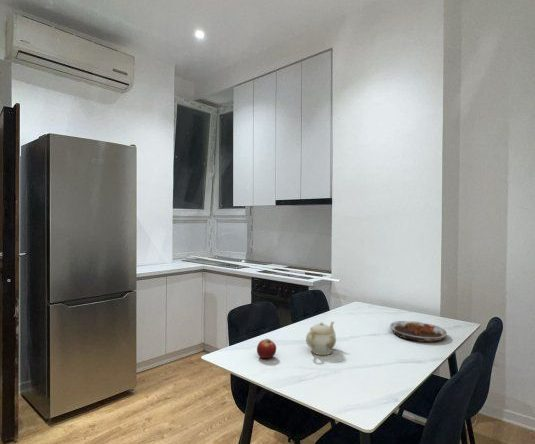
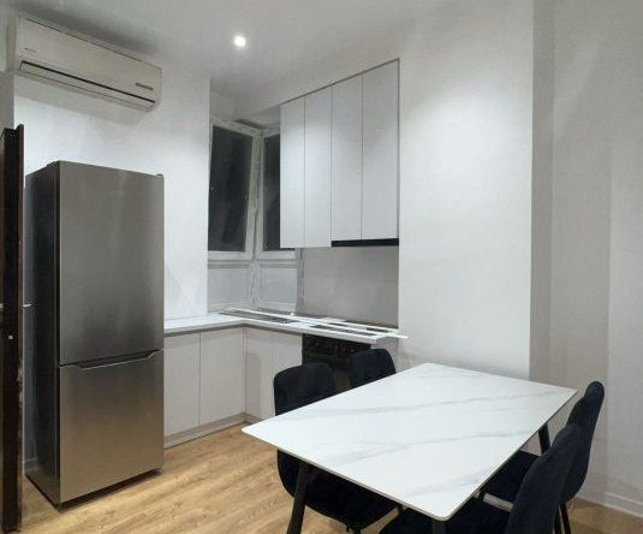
- teapot [305,321,337,356]
- fruit [256,338,277,359]
- plate [389,320,448,343]
